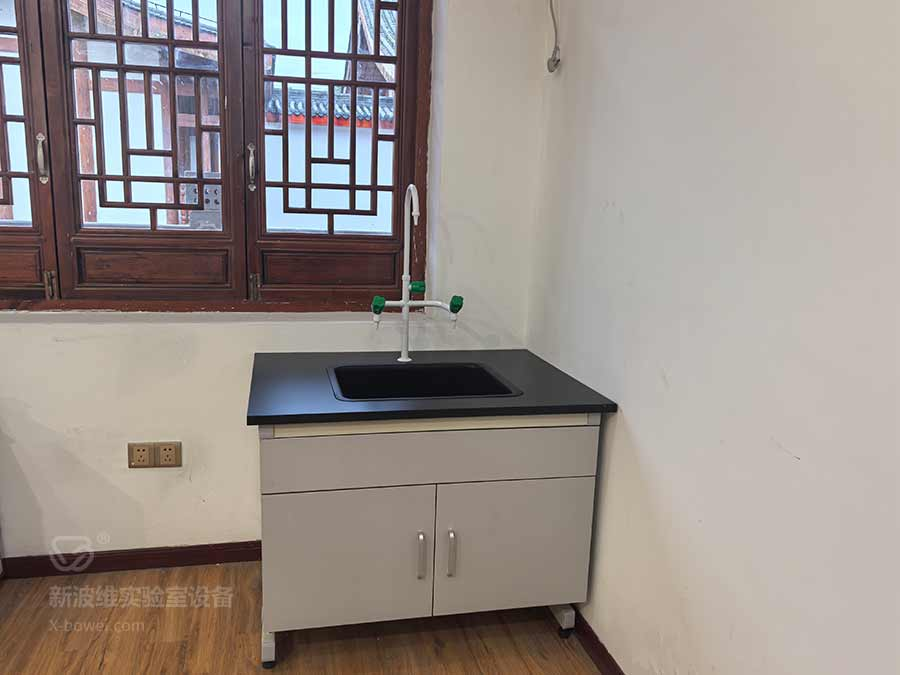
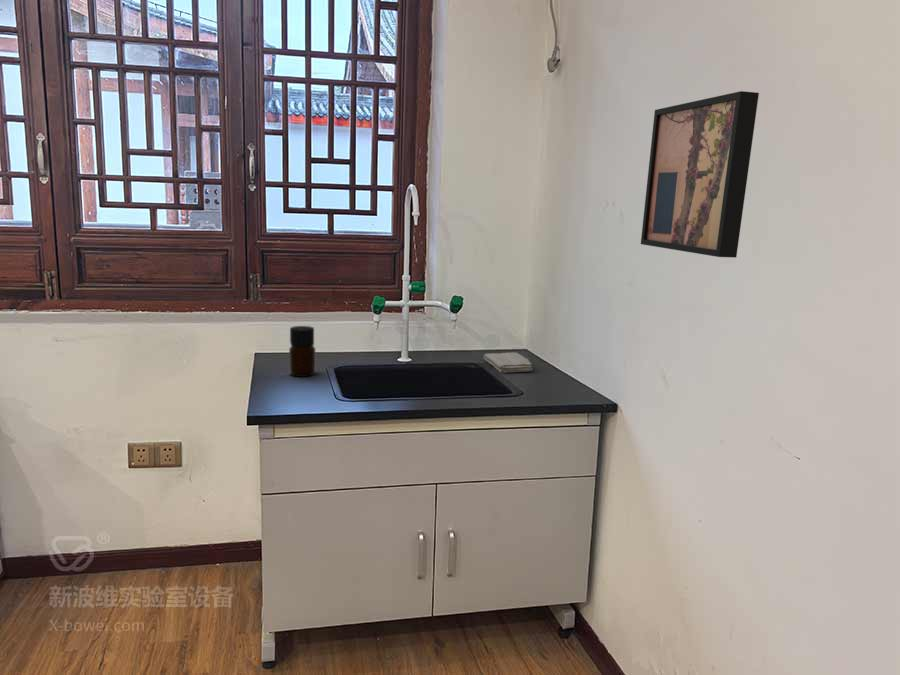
+ washcloth [482,351,534,374]
+ wall art [640,90,760,259]
+ bottle [288,325,316,378]
